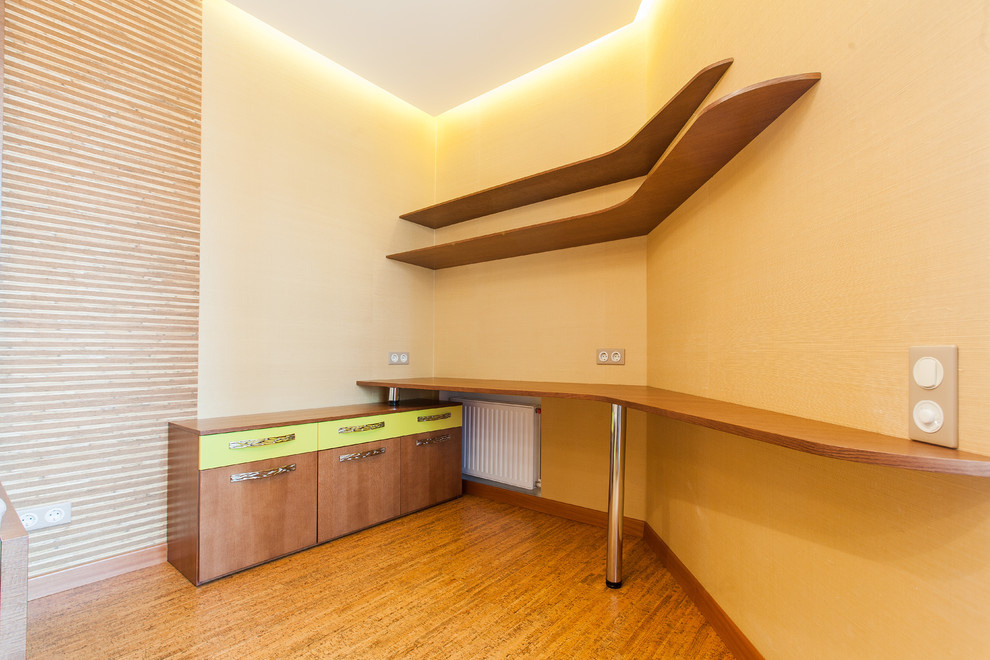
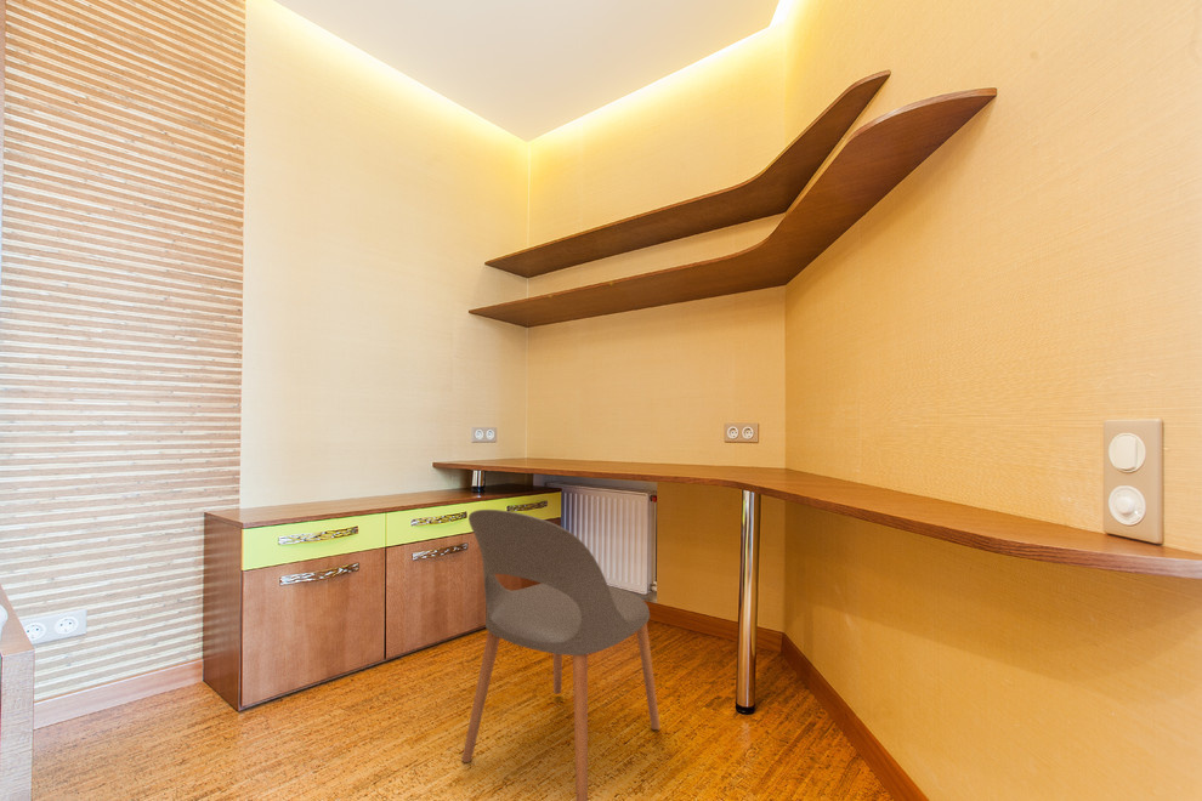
+ chair [461,509,660,801]
